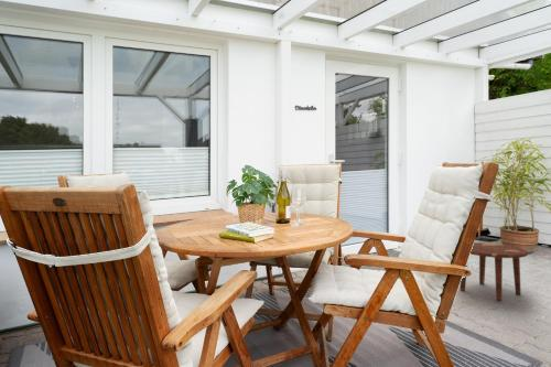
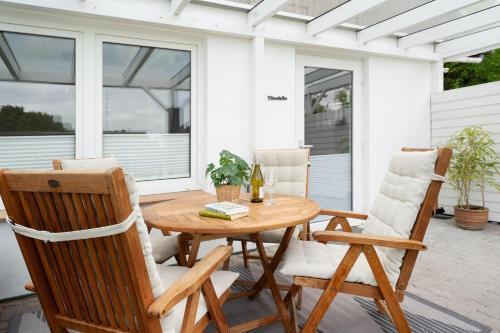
- side table [460,241,529,302]
